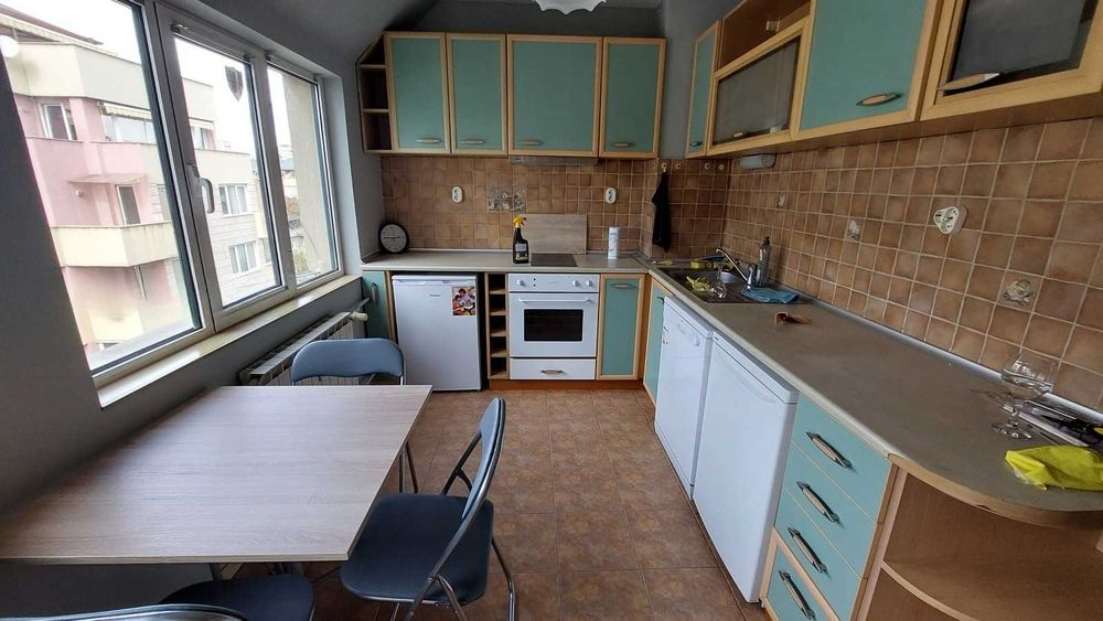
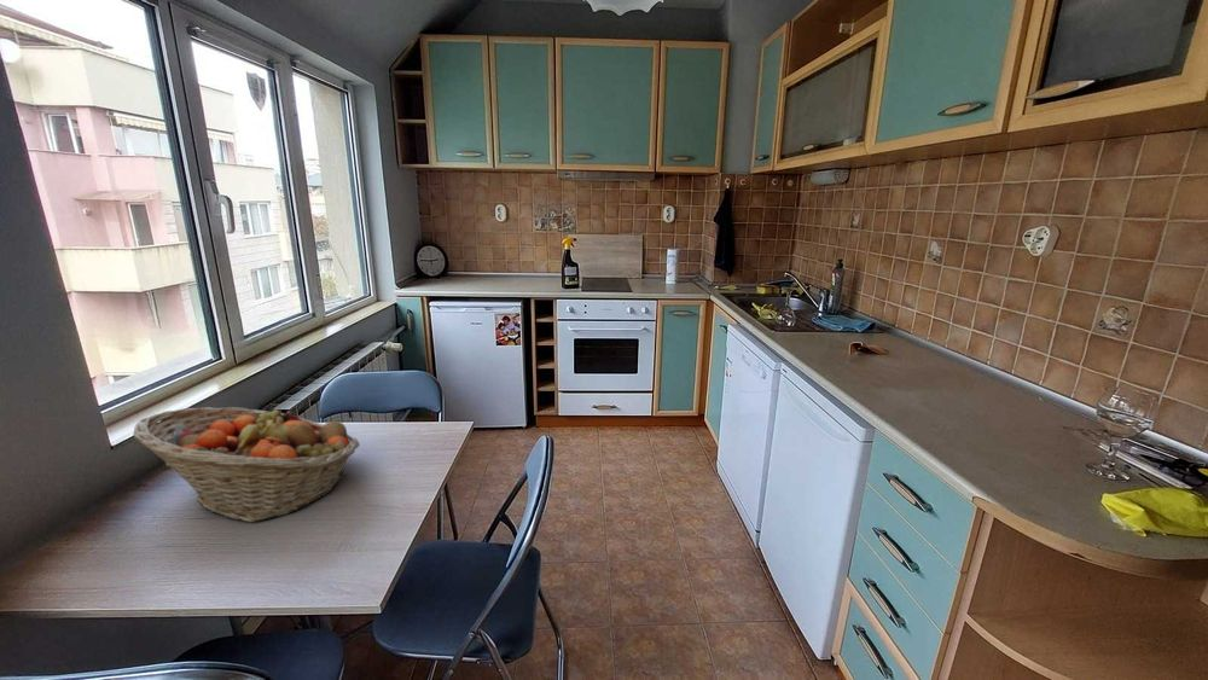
+ fruit basket [132,406,361,523]
